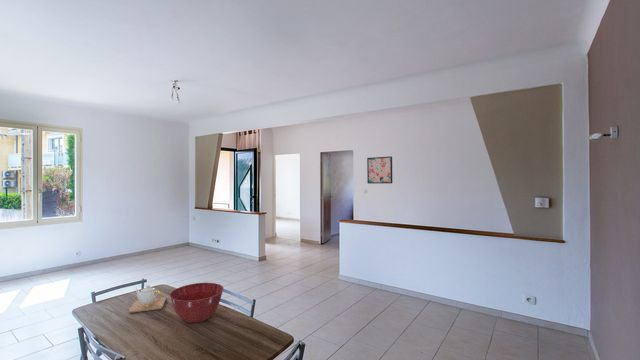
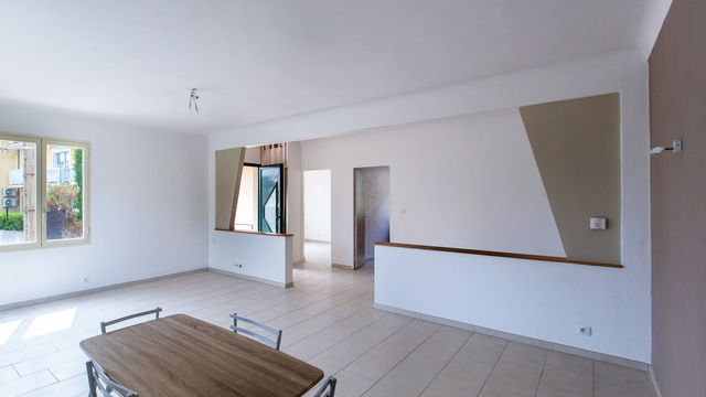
- mixing bowl [169,282,225,324]
- teapot [128,284,167,314]
- wall art [366,155,393,185]
